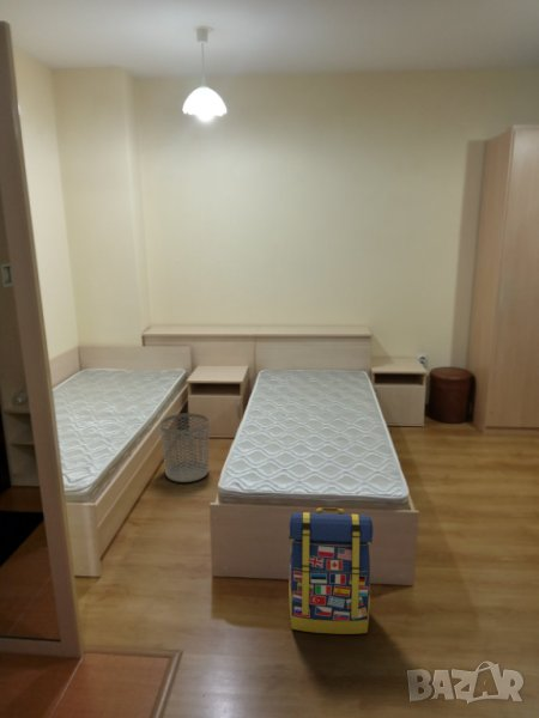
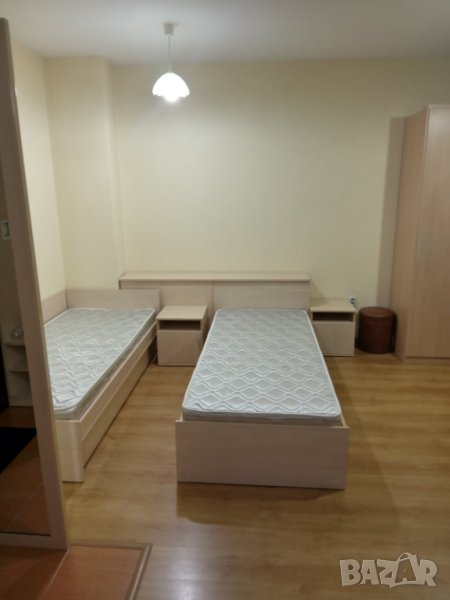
- waste bin [159,413,211,483]
- backpack [287,506,374,635]
